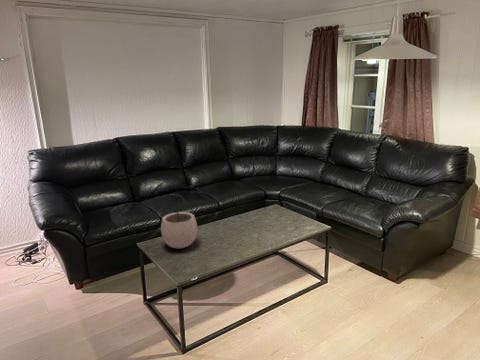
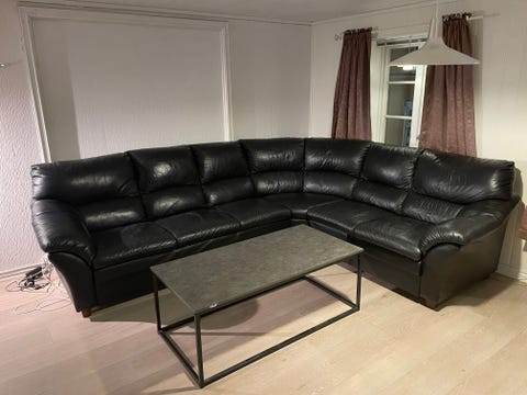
- plant pot [160,204,198,249]
